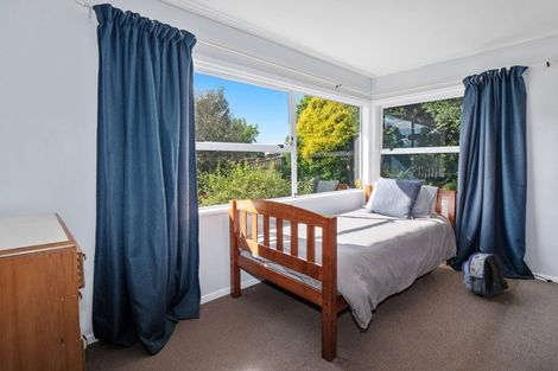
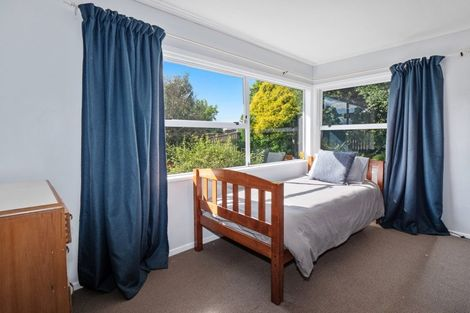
- backpack [461,251,511,300]
